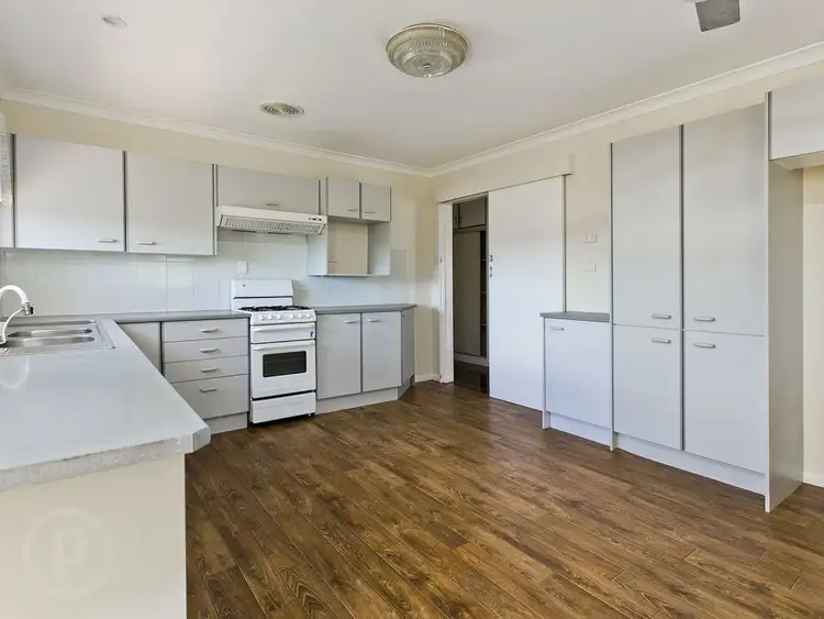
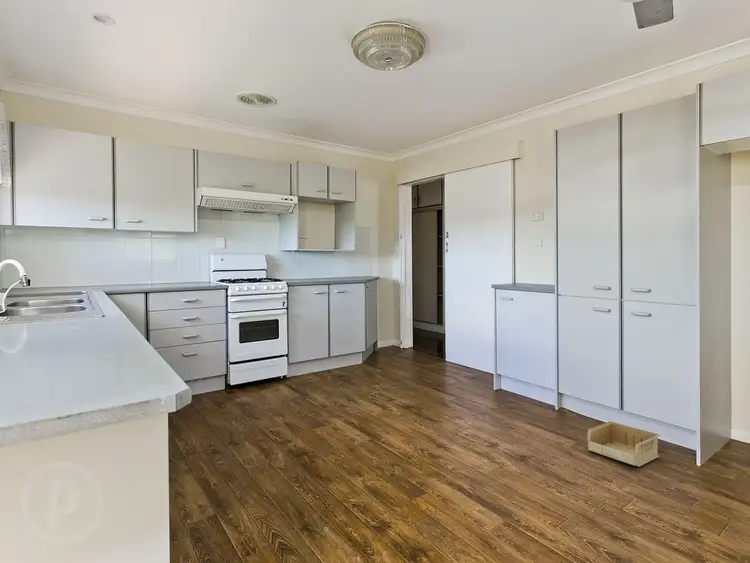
+ storage bin [586,420,661,468]
